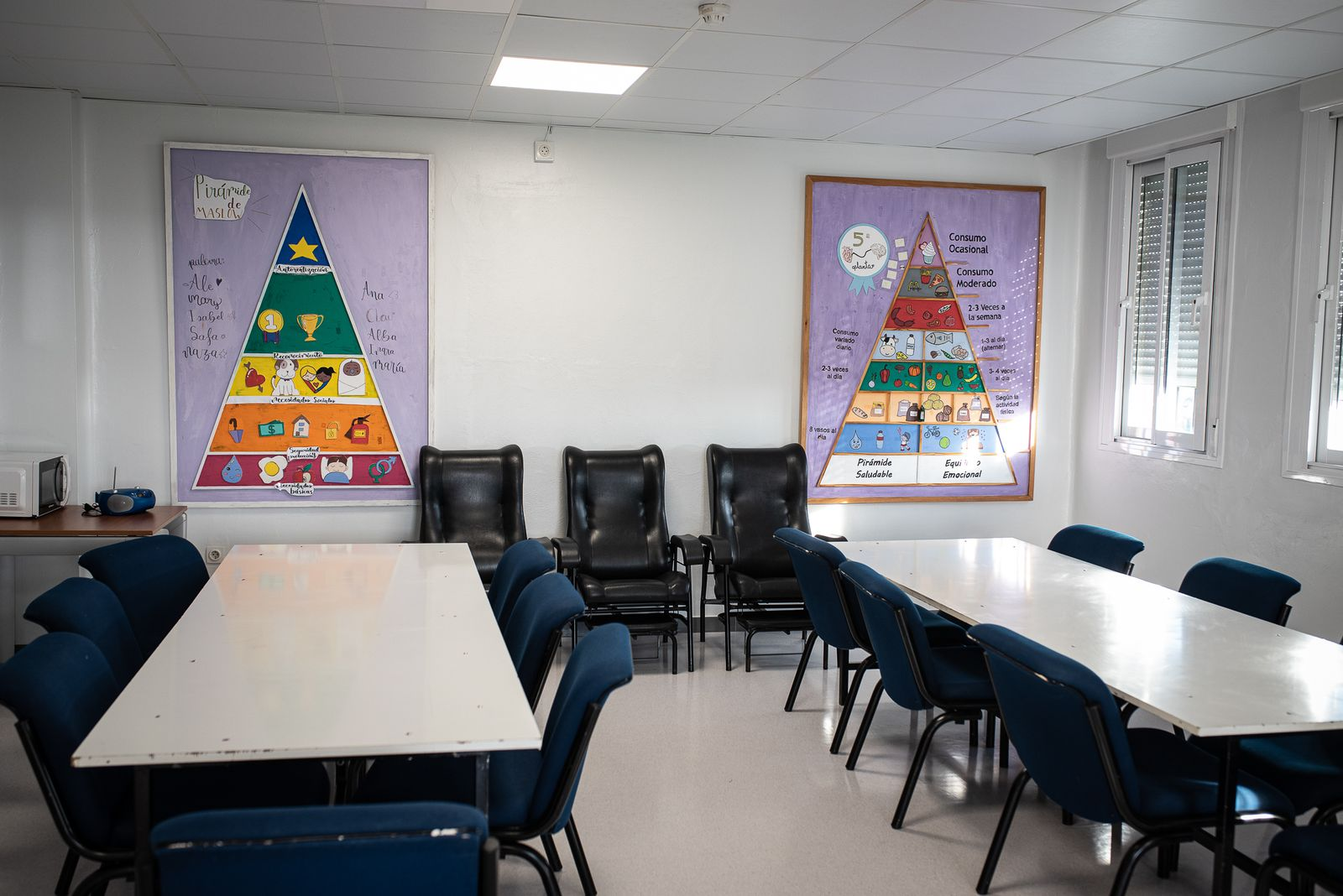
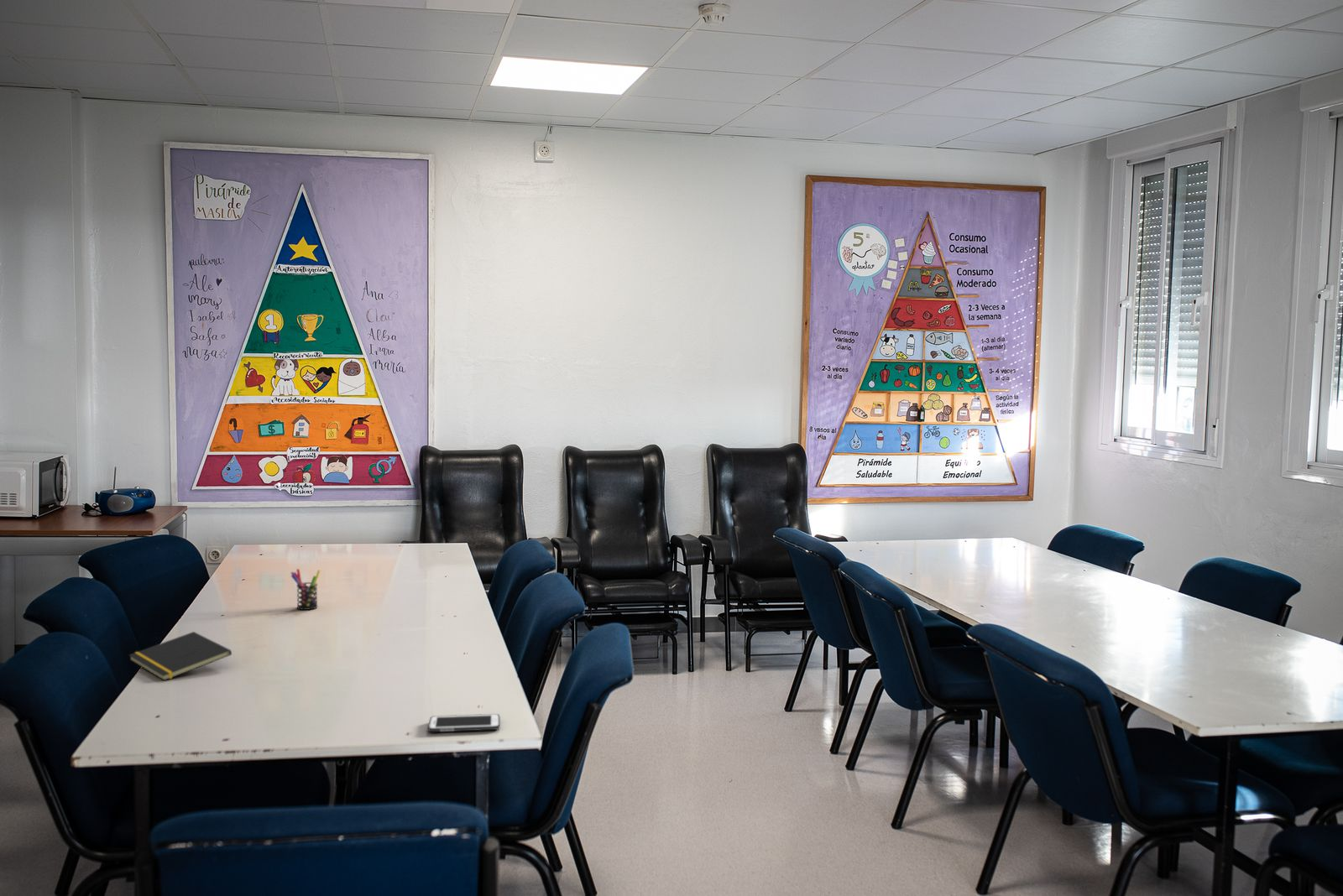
+ pen holder [290,568,321,611]
+ notepad [128,631,233,681]
+ cell phone [427,713,501,732]
